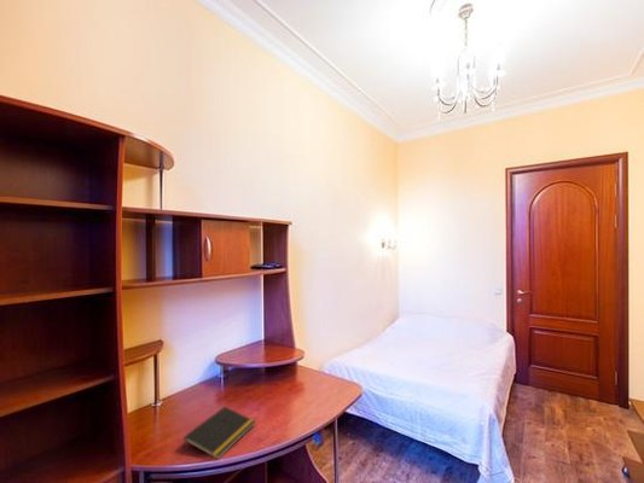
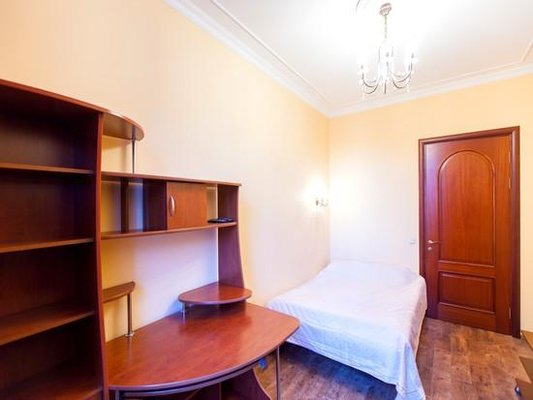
- notepad [181,406,256,461]
